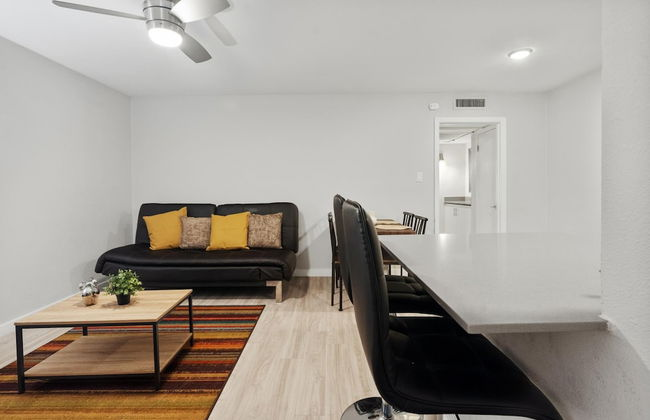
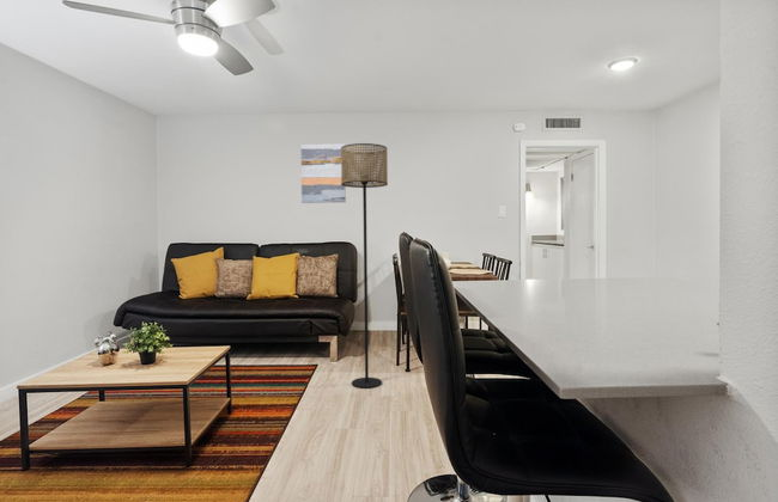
+ floor lamp [341,142,389,390]
+ wall art [299,142,347,204]
